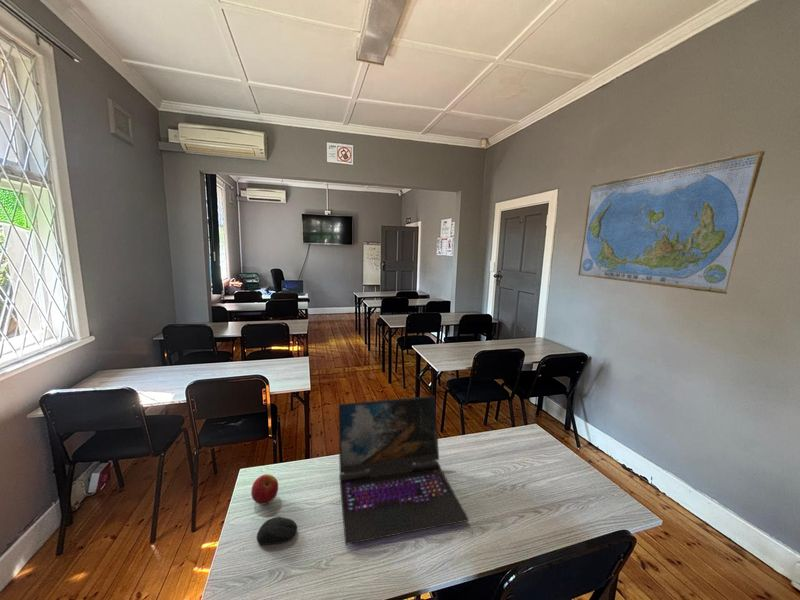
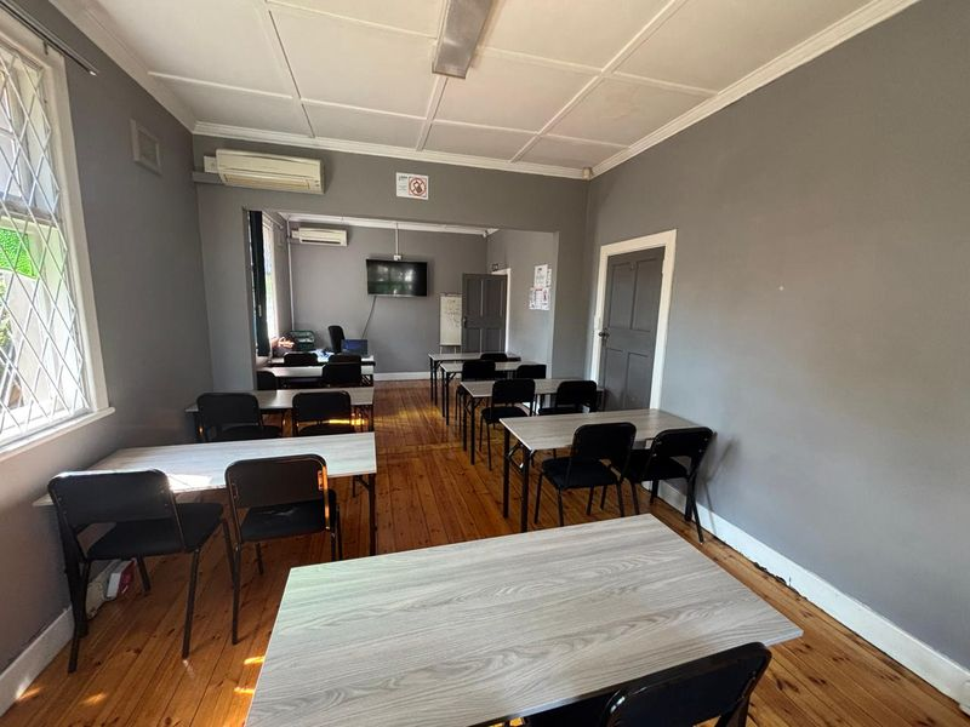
- world map [577,149,766,295]
- computer mouse [256,516,298,546]
- apple [250,473,279,506]
- laptop [338,395,470,546]
